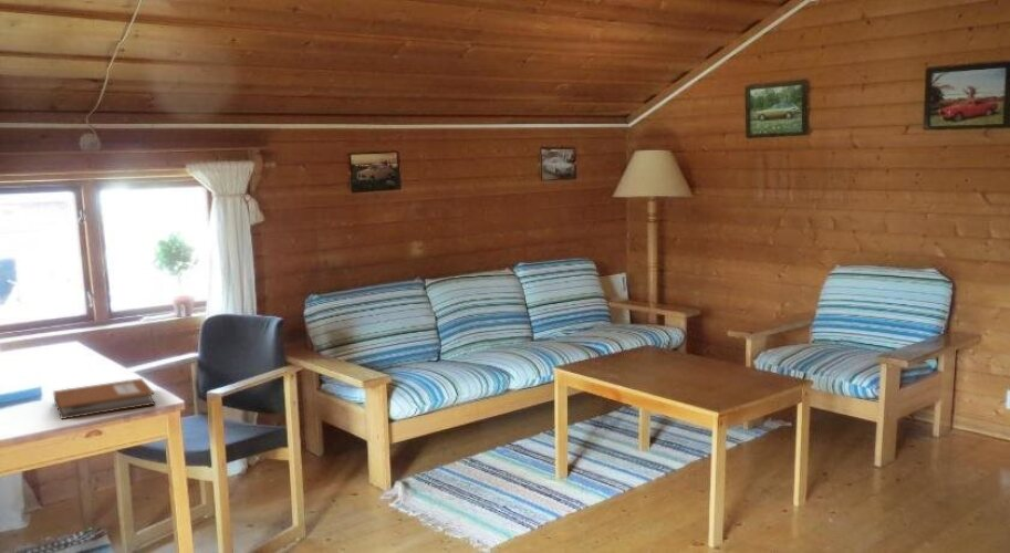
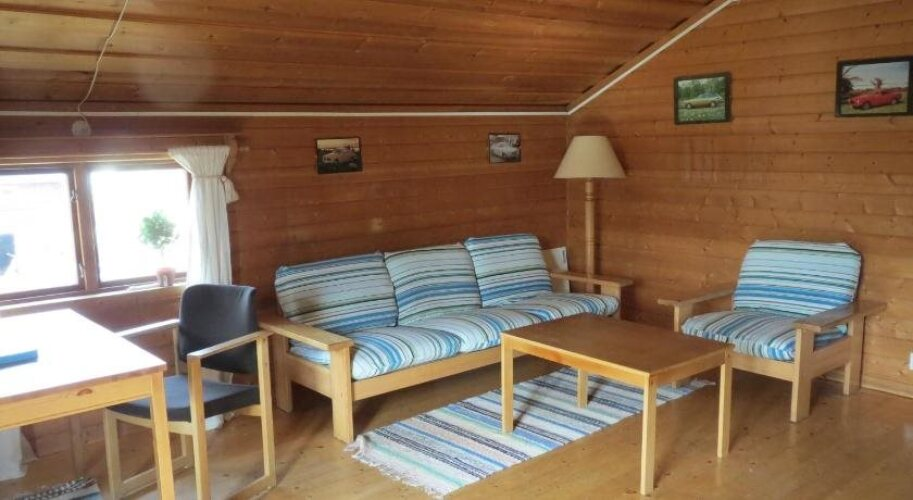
- notebook [52,377,156,420]
